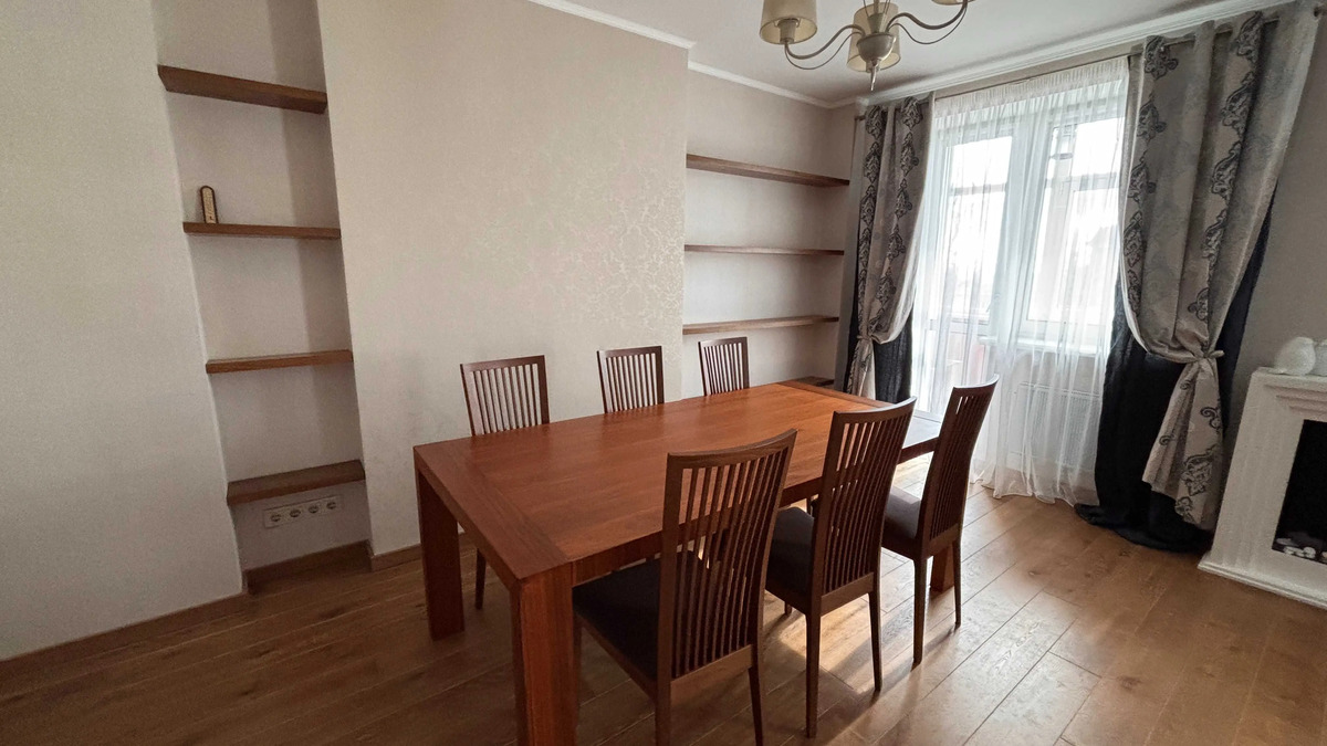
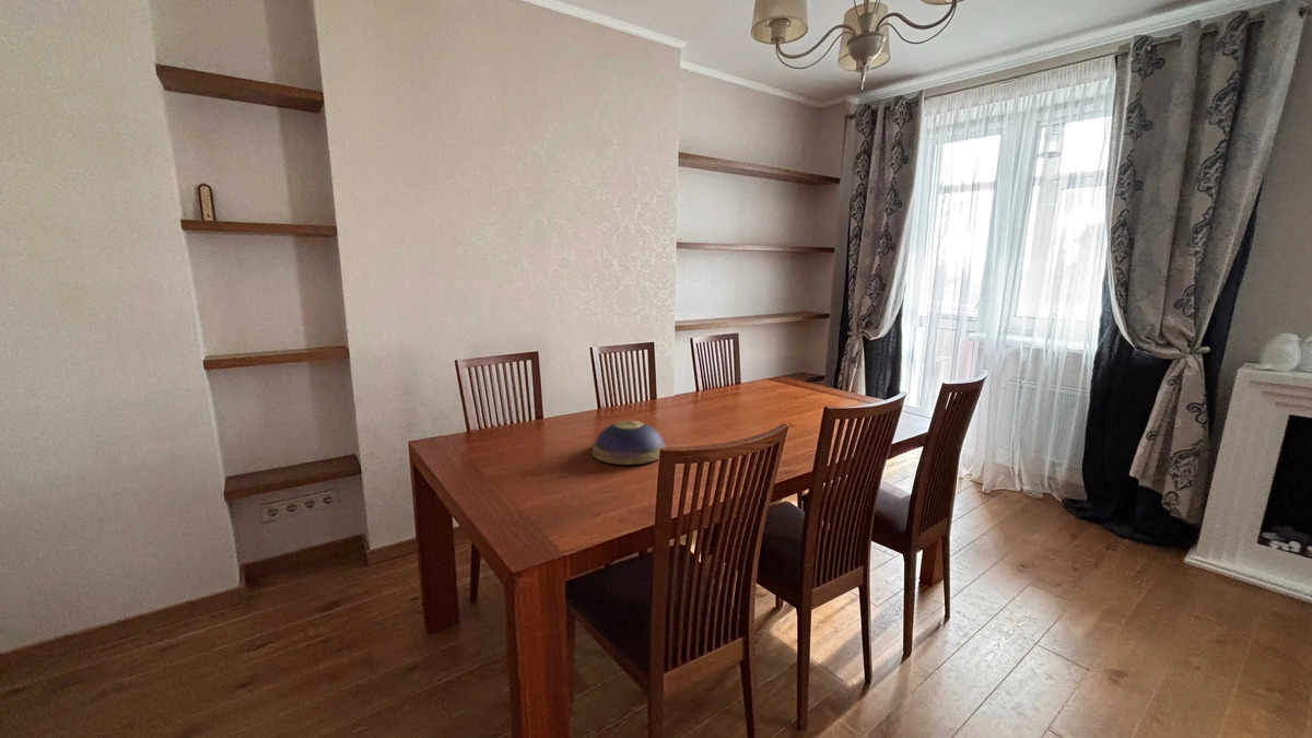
+ decorative bowl [591,420,667,466]
